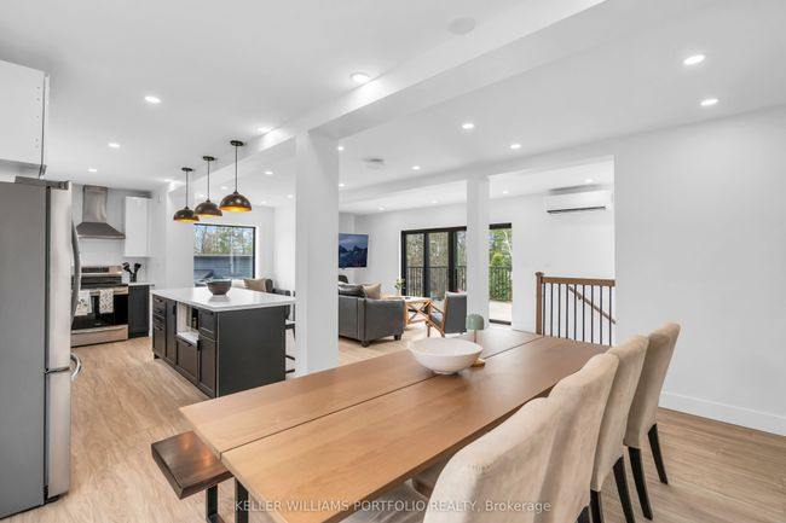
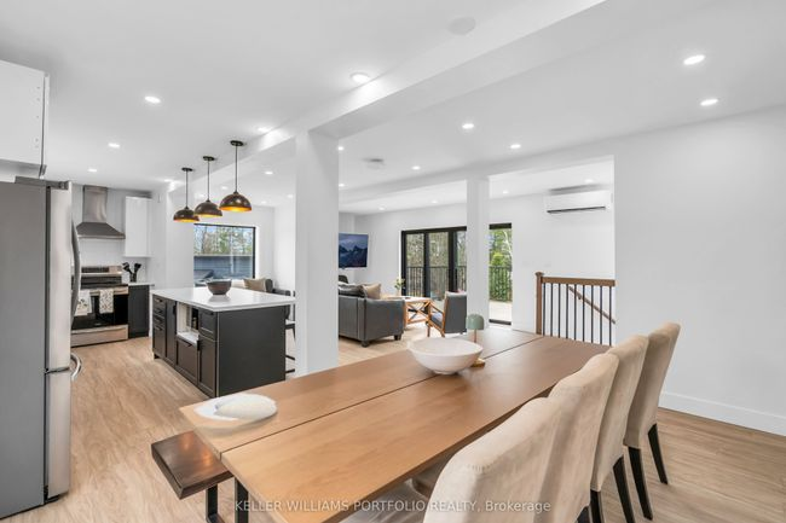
+ plate [193,393,278,422]
